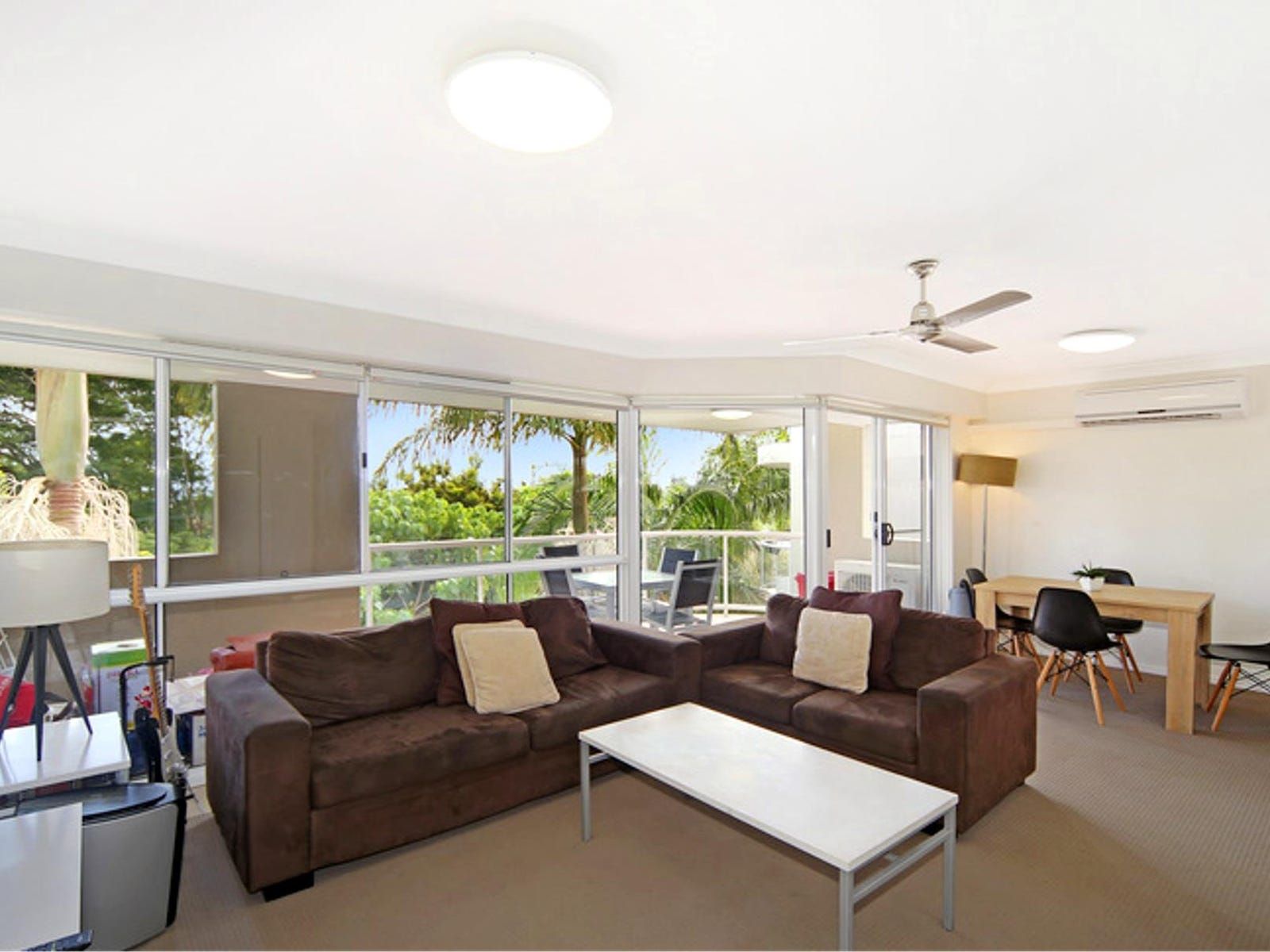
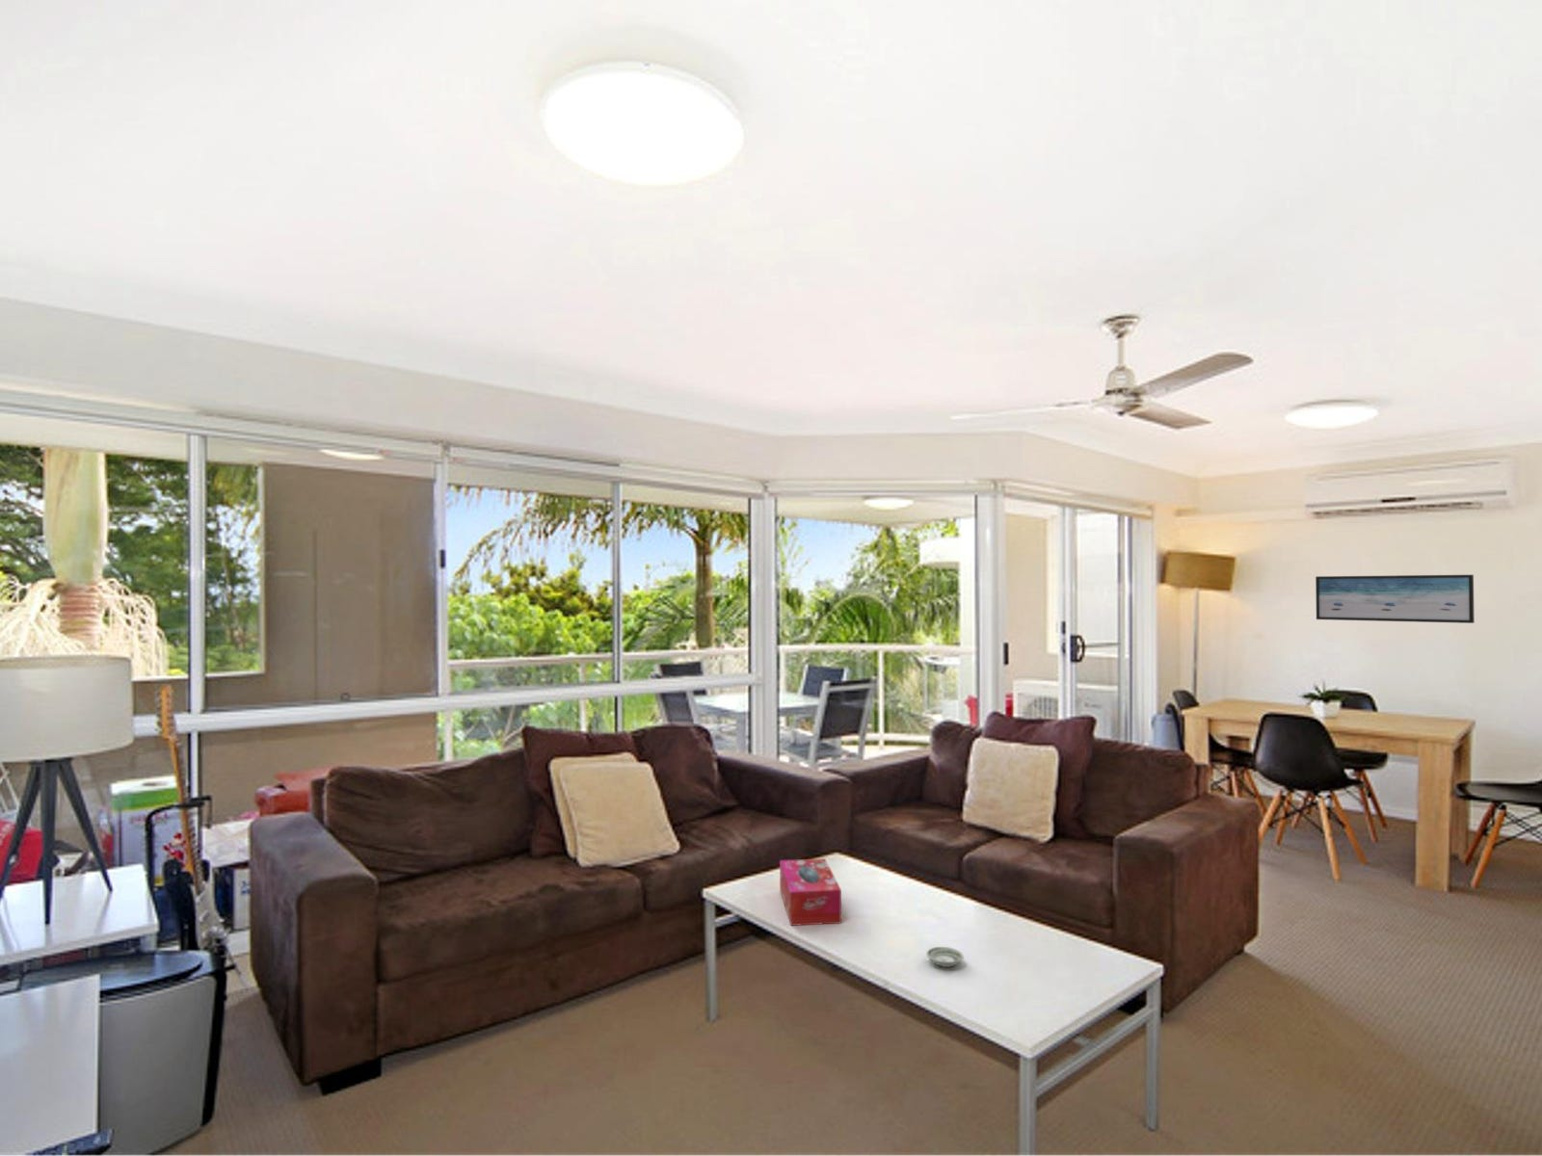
+ tissue box [778,857,843,926]
+ wall art [1315,574,1475,624]
+ saucer [925,946,965,968]
